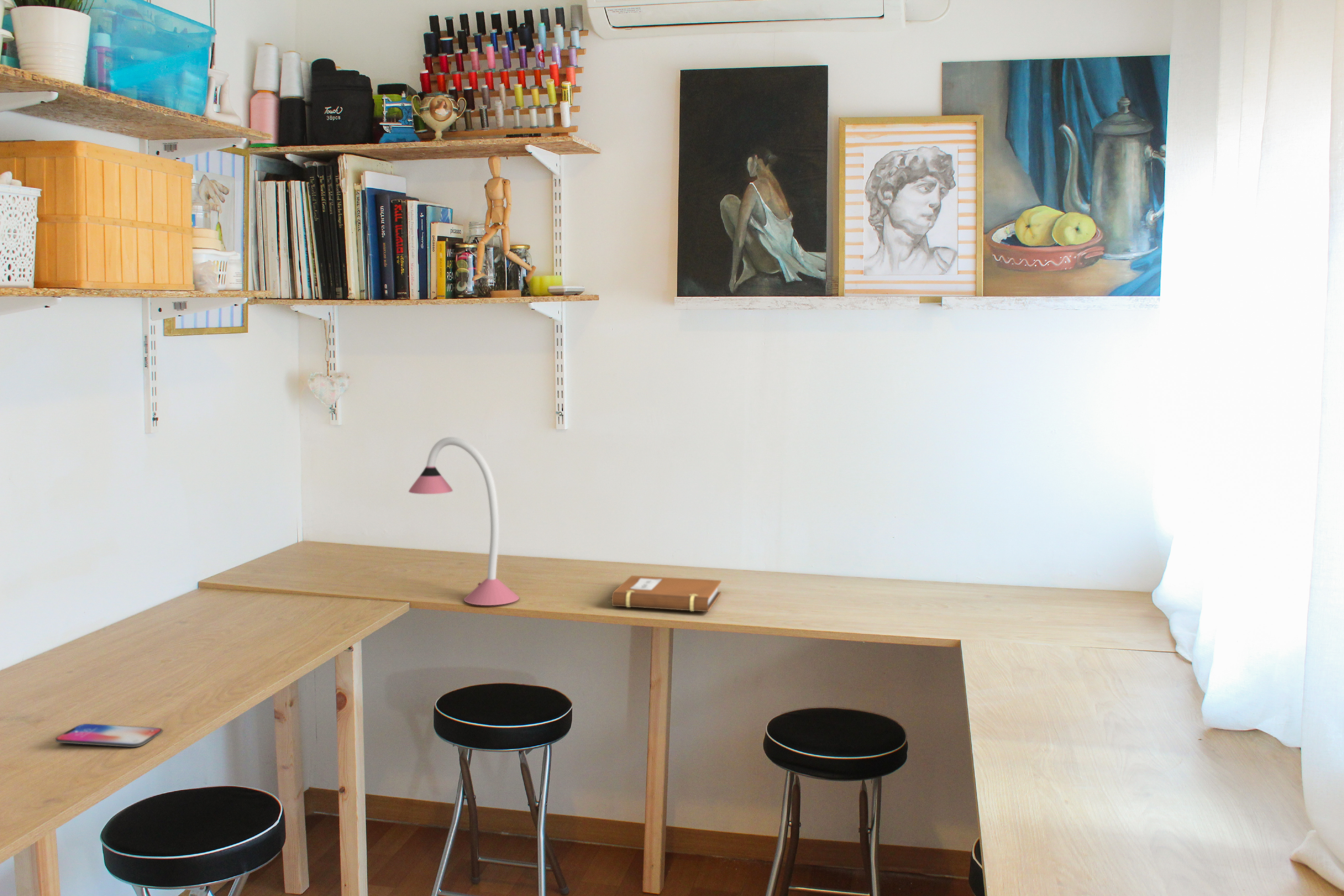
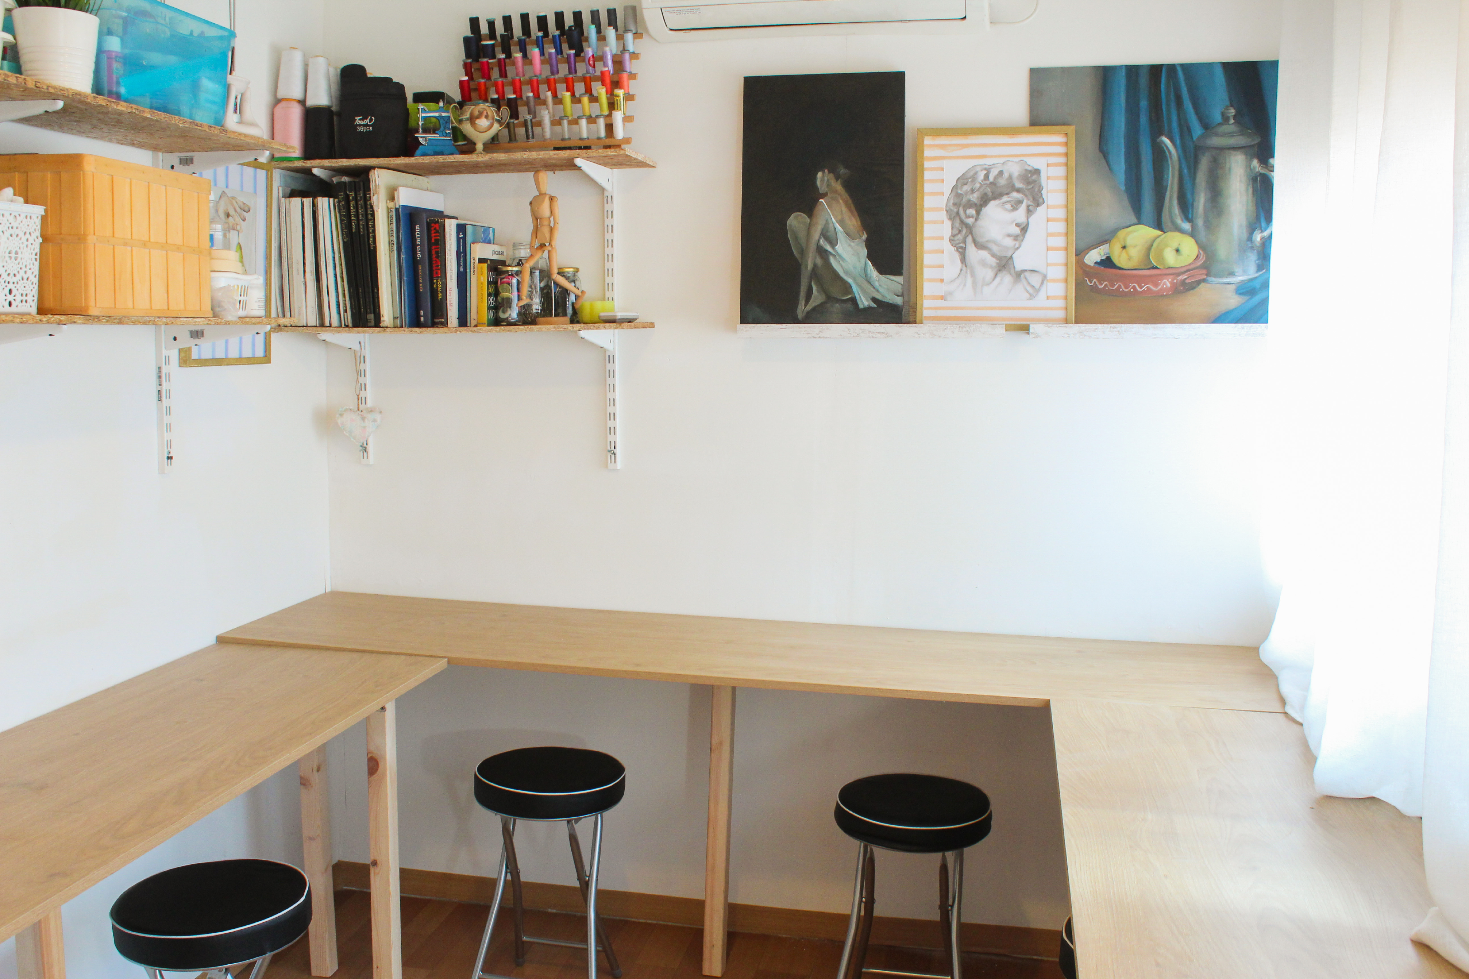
- notebook [609,575,722,612]
- smartphone [55,723,162,747]
- desk lamp [408,437,520,606]
